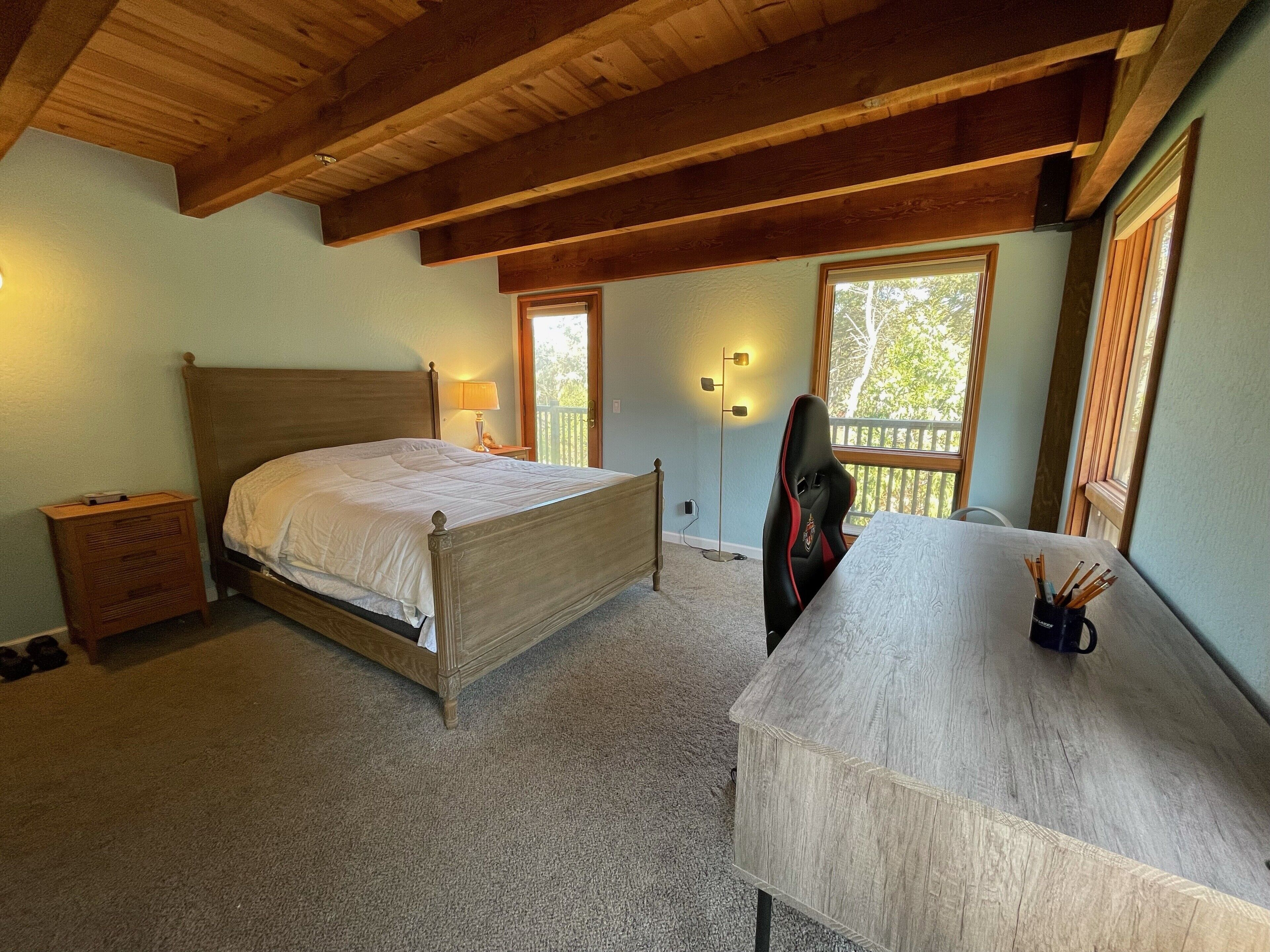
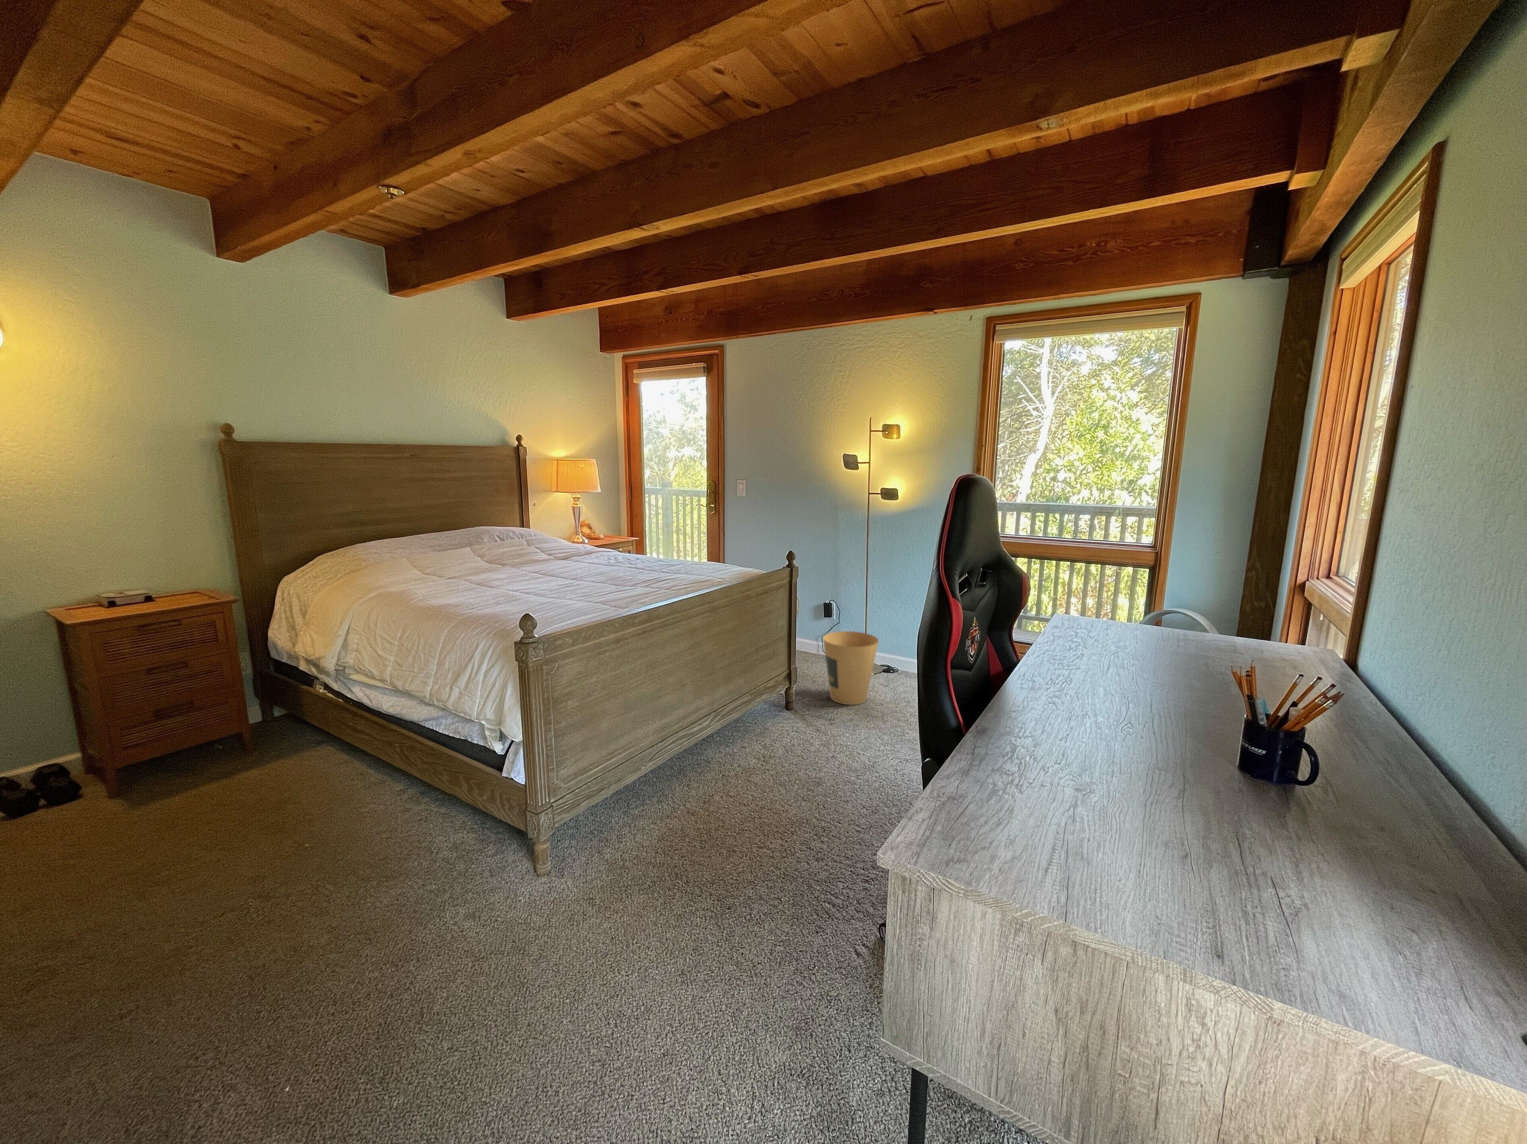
+ trash can [822,631,879,705]
